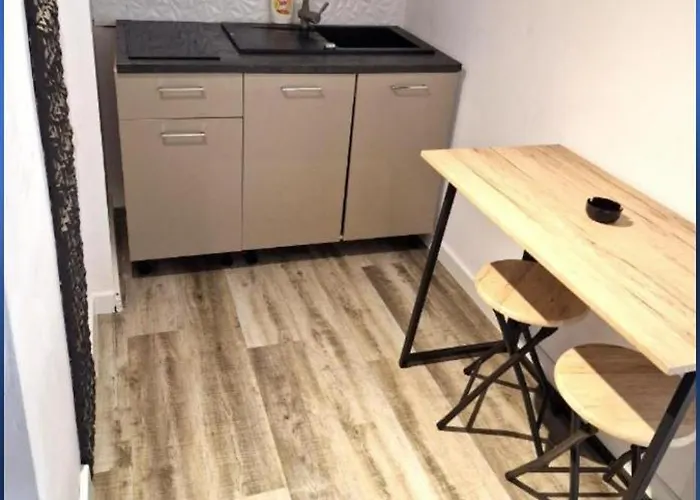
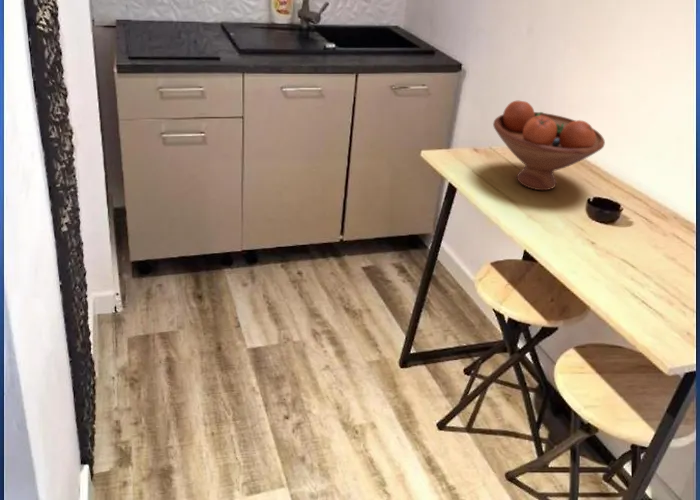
+ fruit bowl [492,100,606,191]
